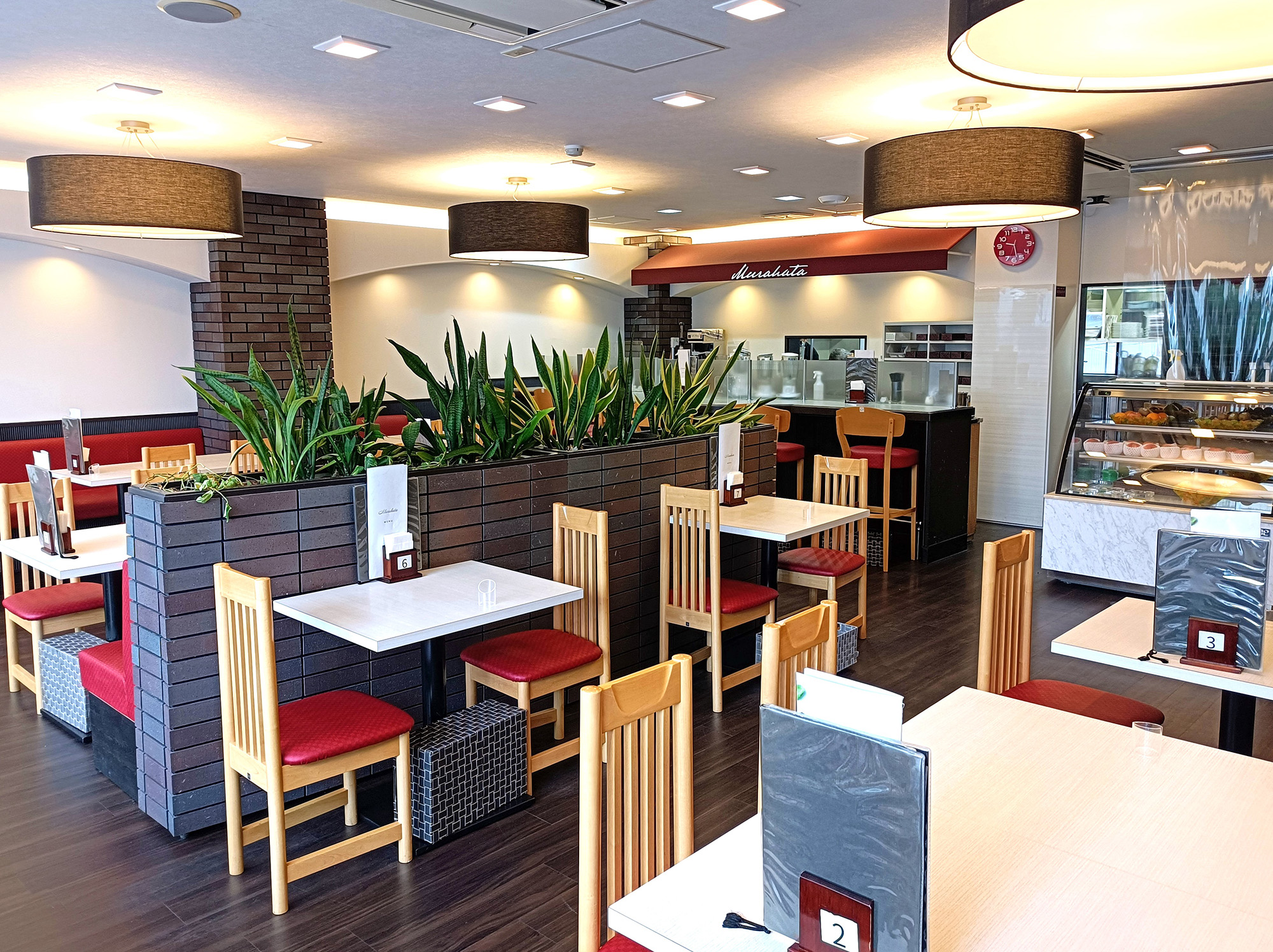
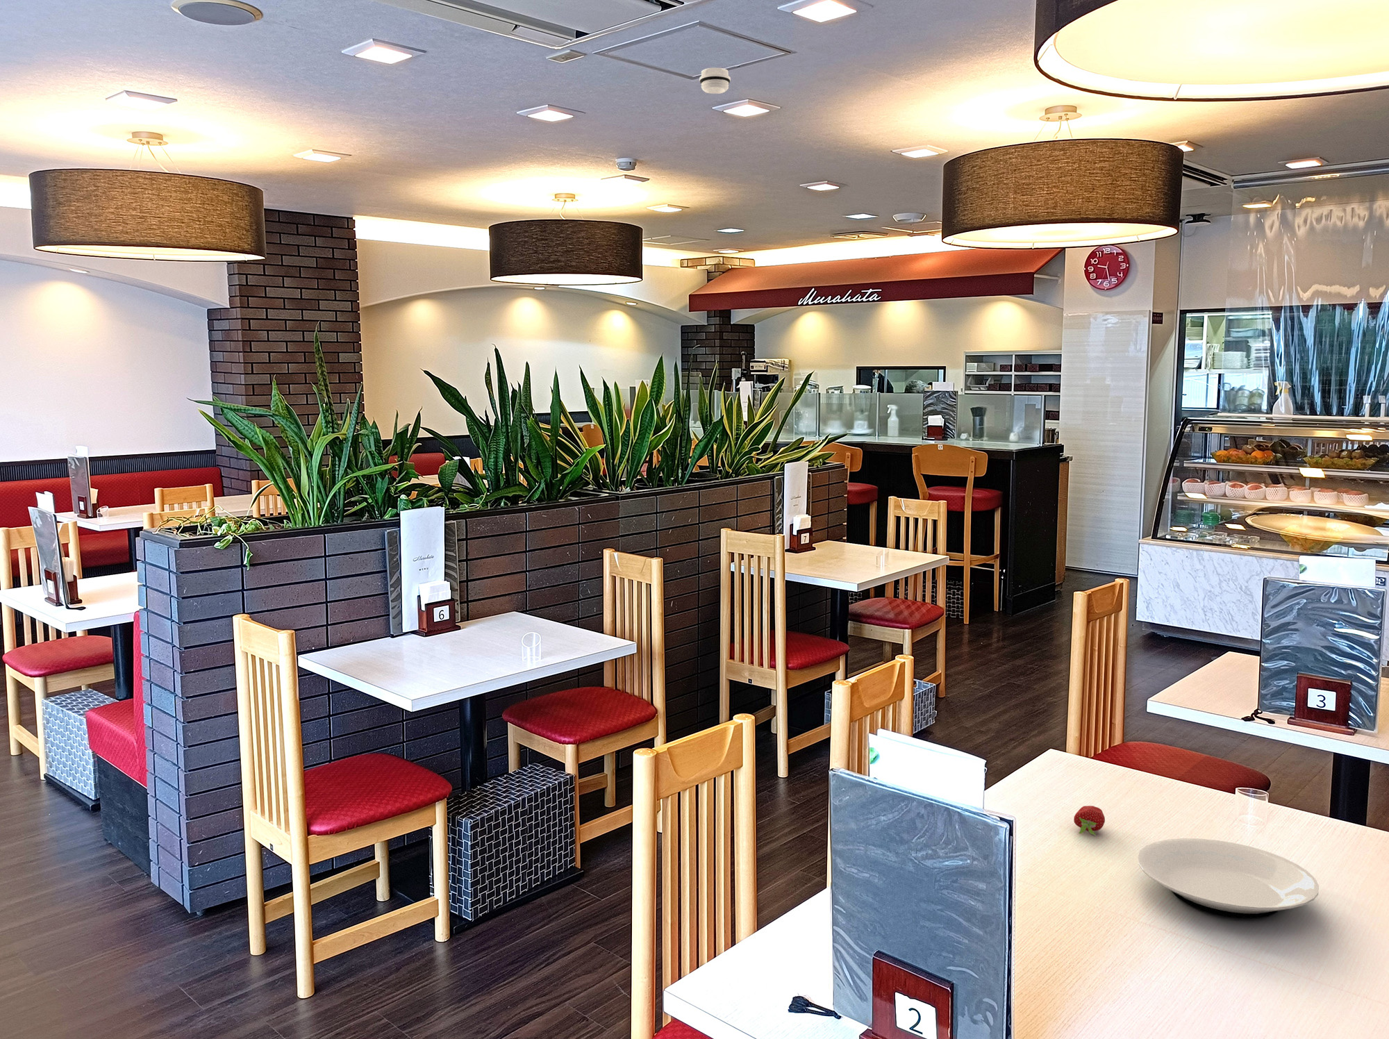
+ plate [1137,837,1319,919]
+ fruit [1073,805,1105,837]
+ smoke detector [698,68,731,95]
